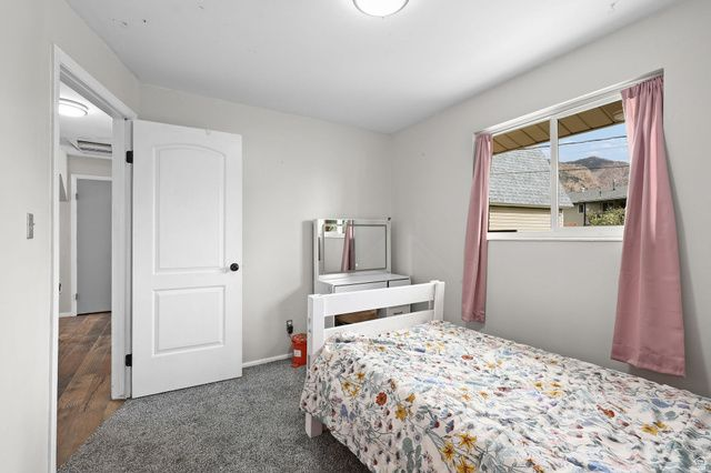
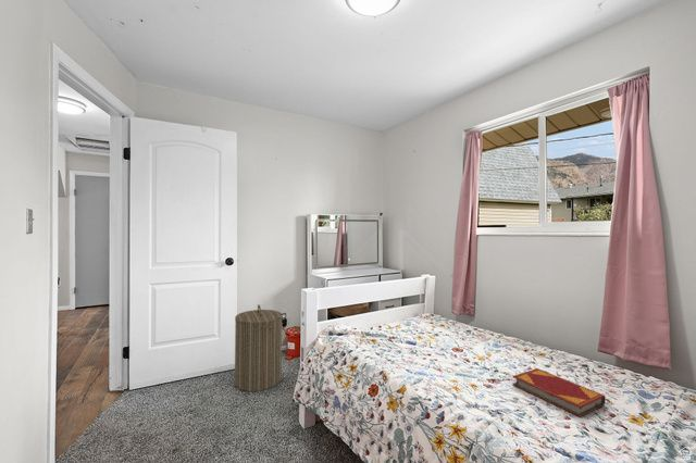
+ hardback book [511,367,607,418]
+ laundry hamper [234,303,284,392]
